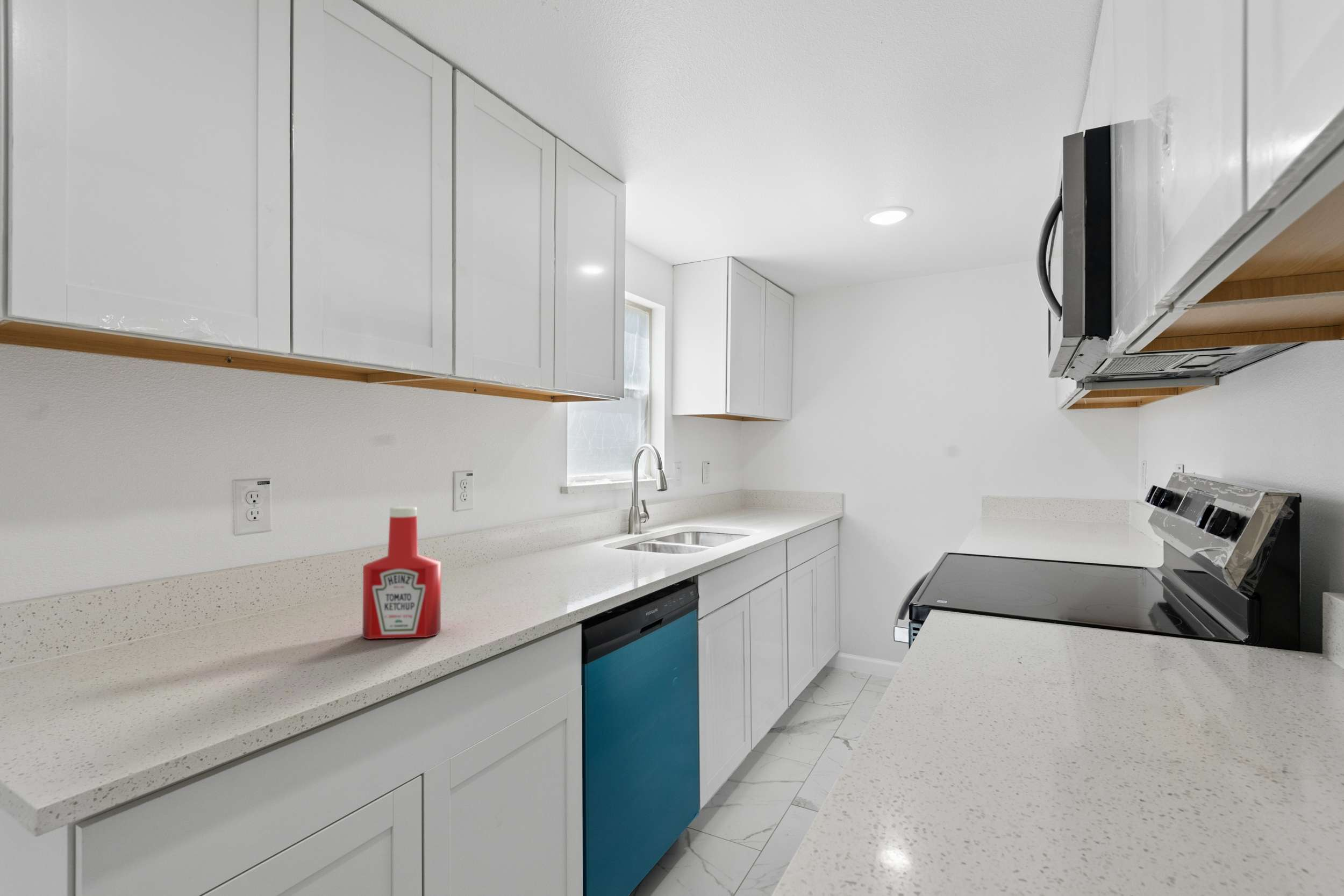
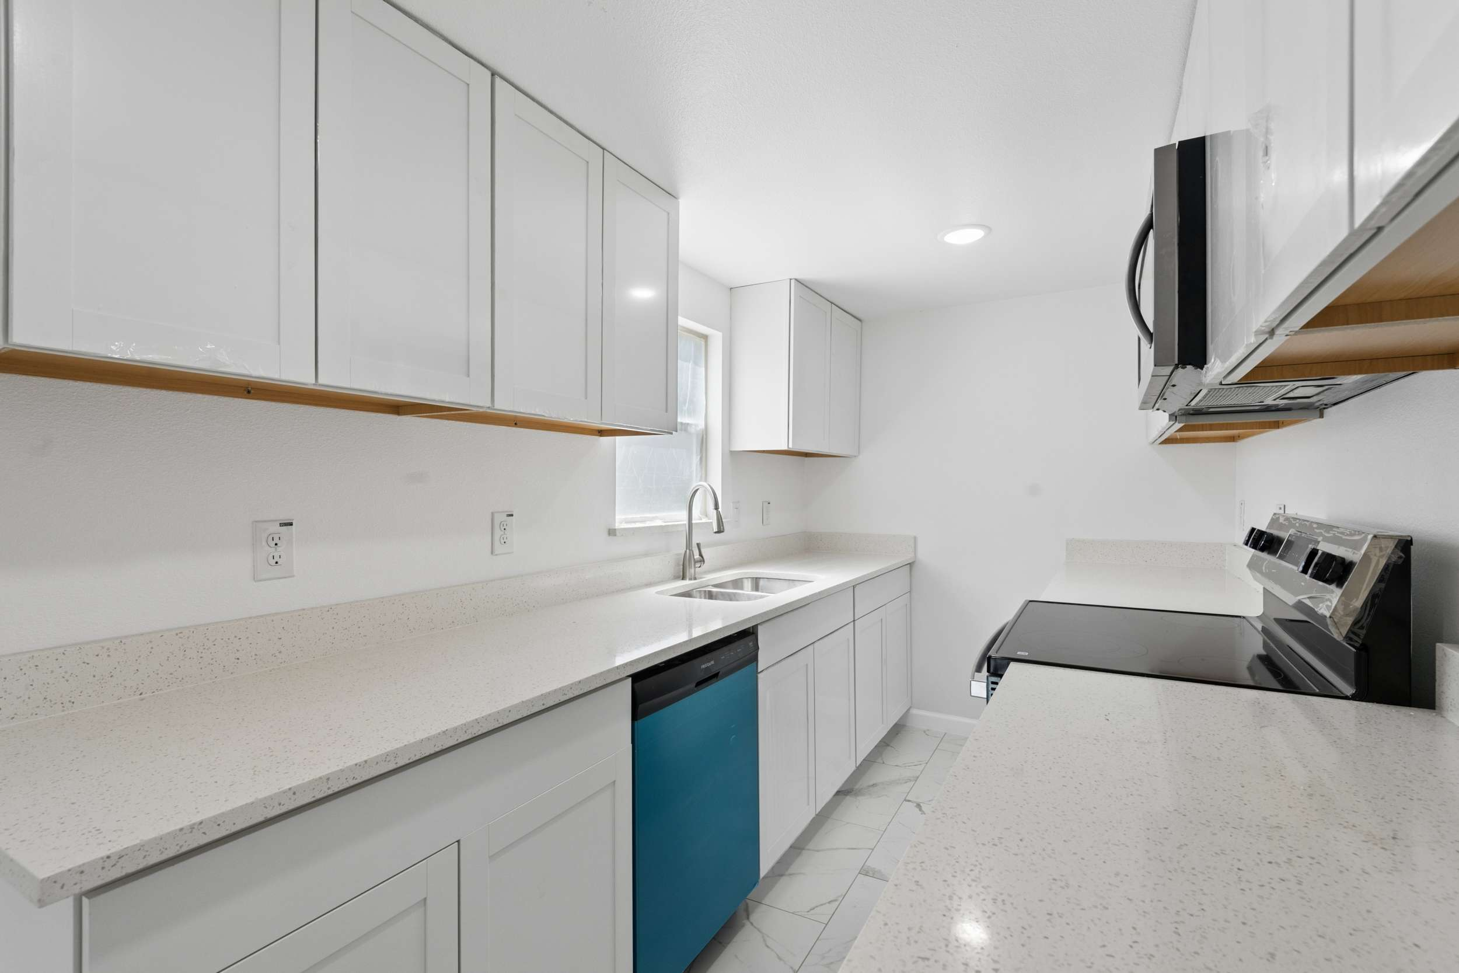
- soap bottle [362,506,442,640]
